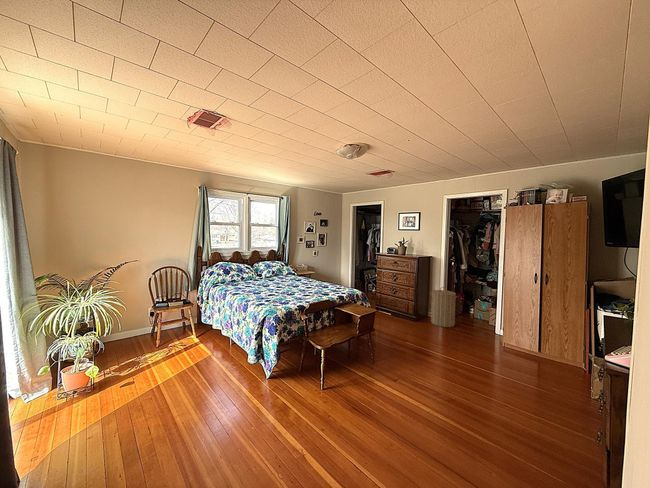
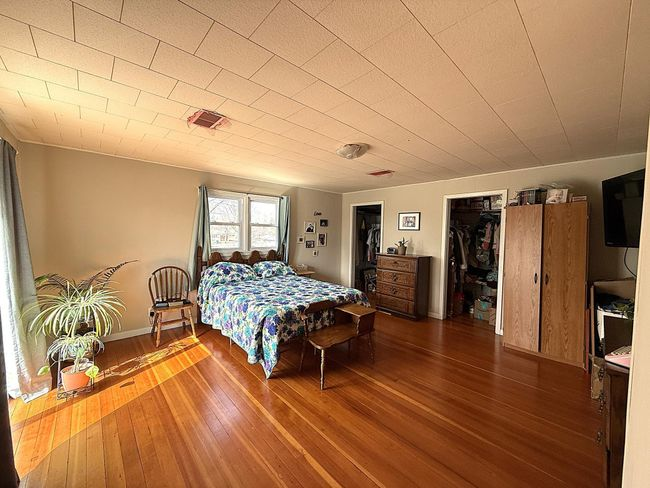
- laundry hamper [429,286,459,328]
